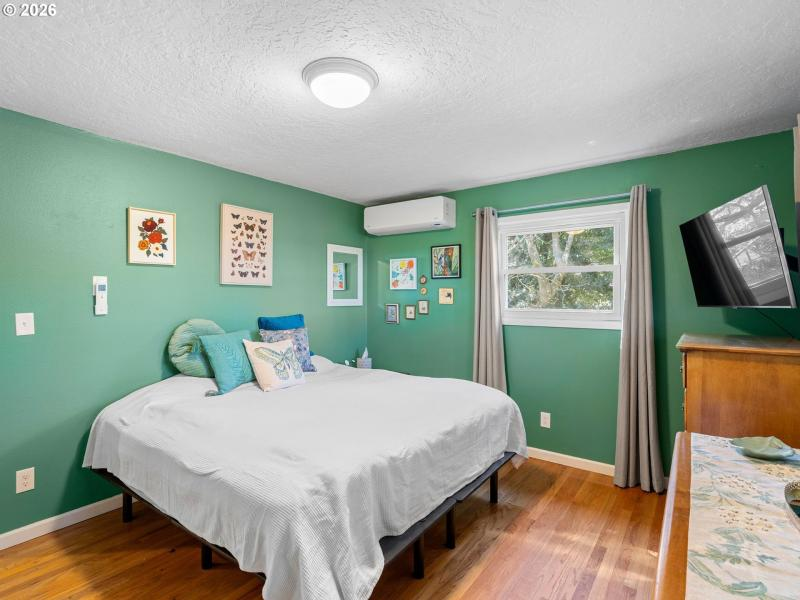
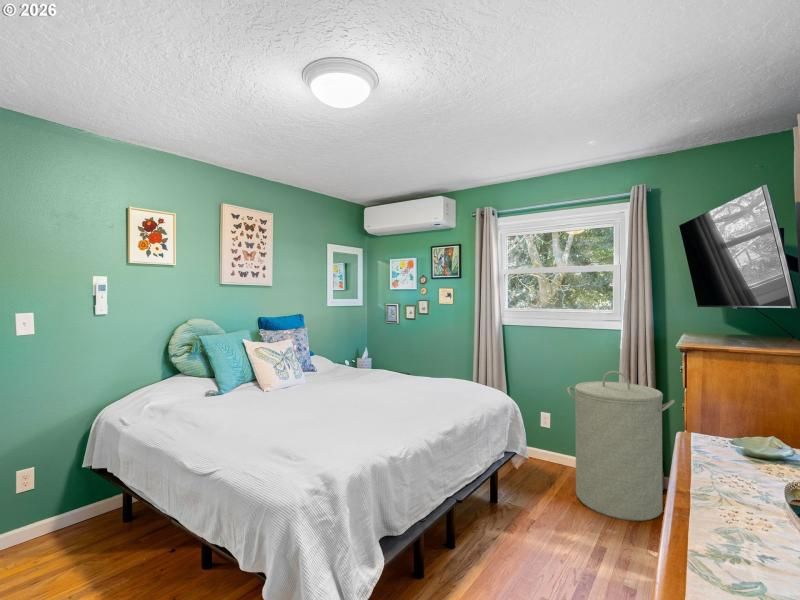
+ laundry hamper [566,370,676,522]
